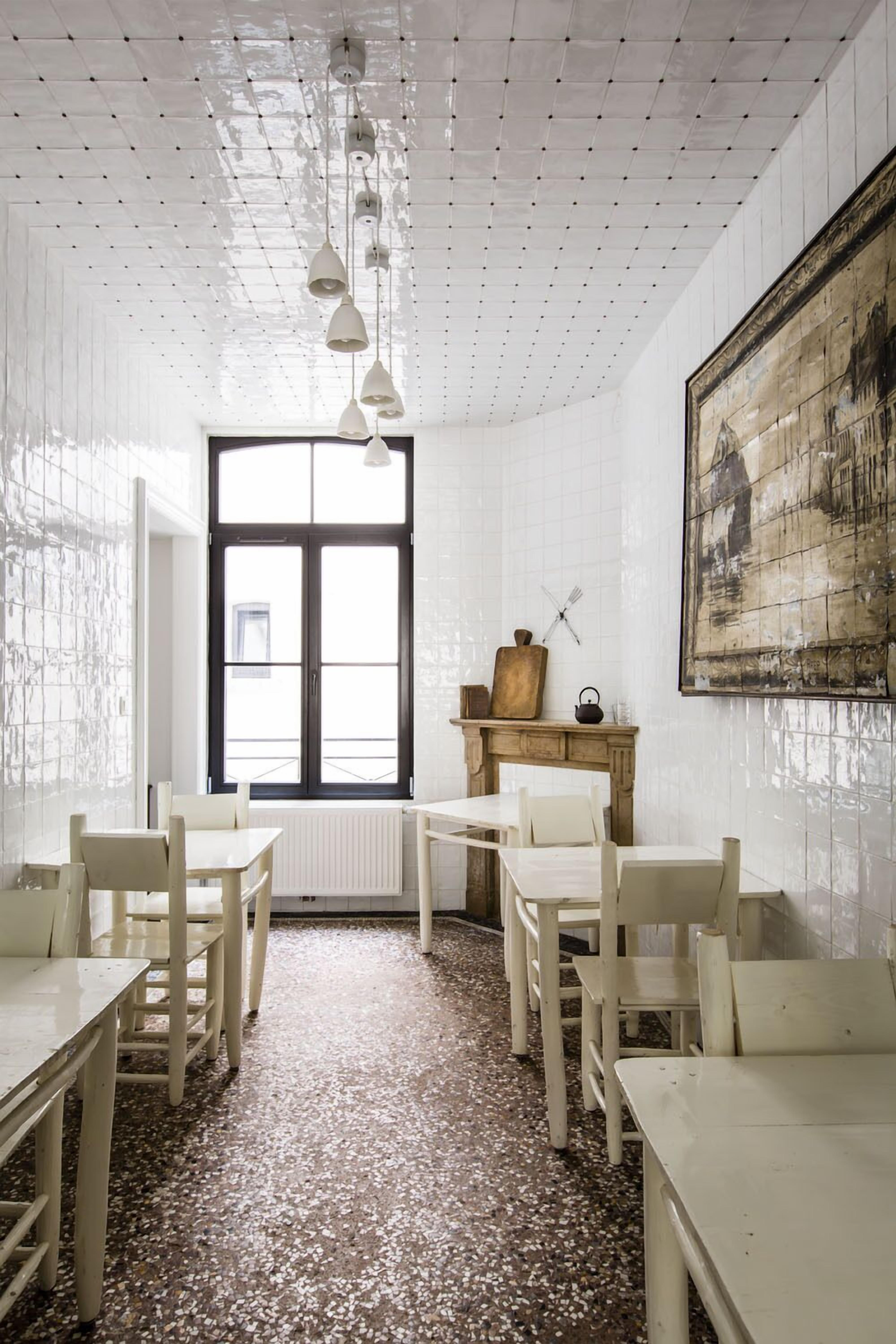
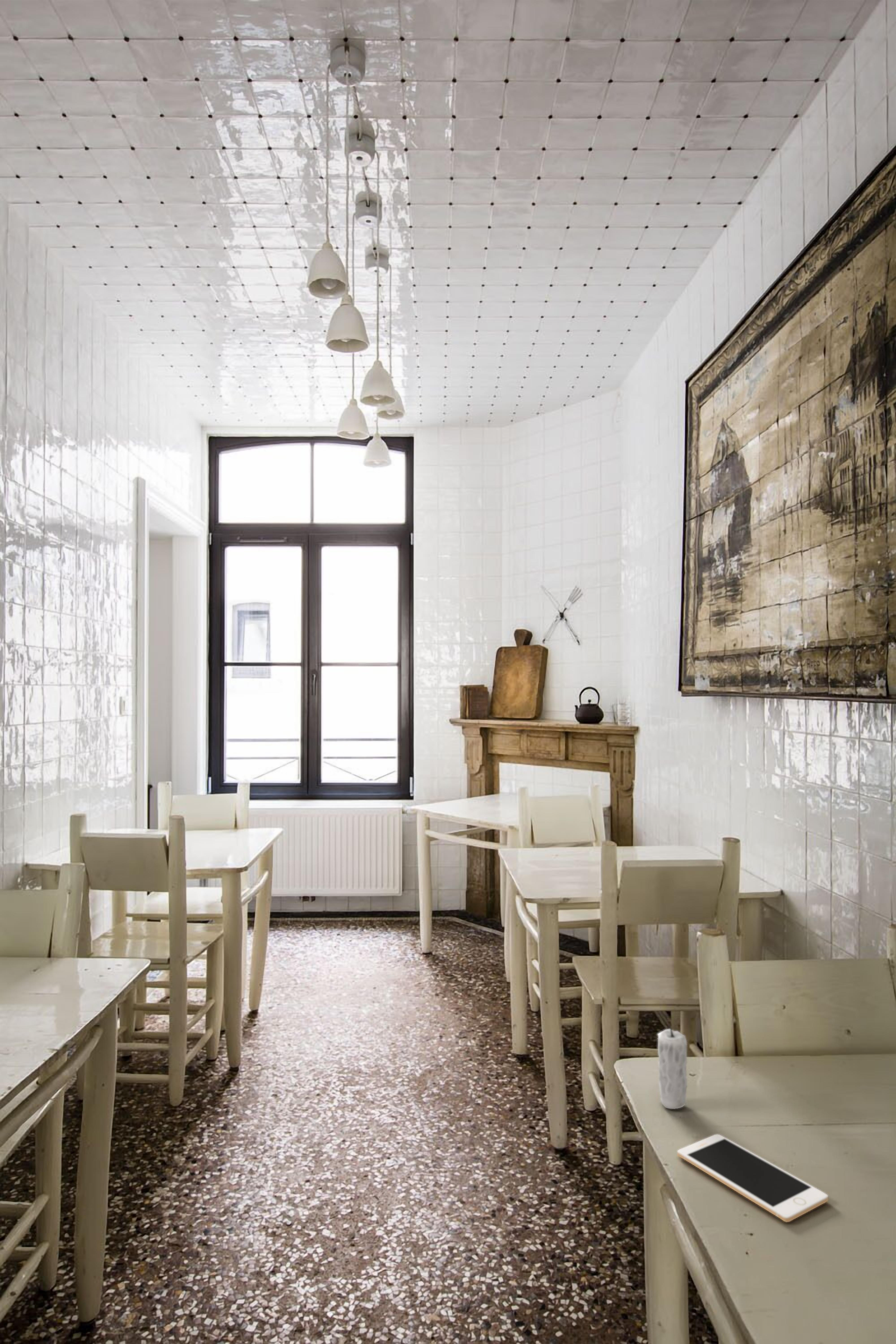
+ candle [657,1020,688,1109]
+ cell phone [677,1134,828,1223]
